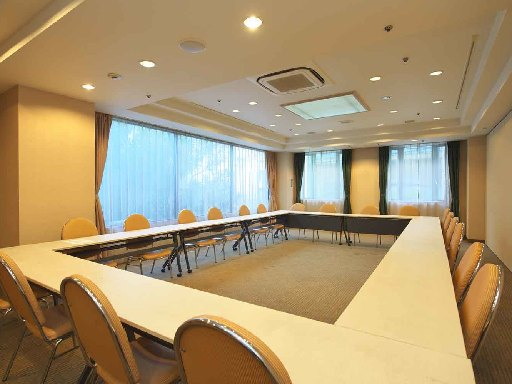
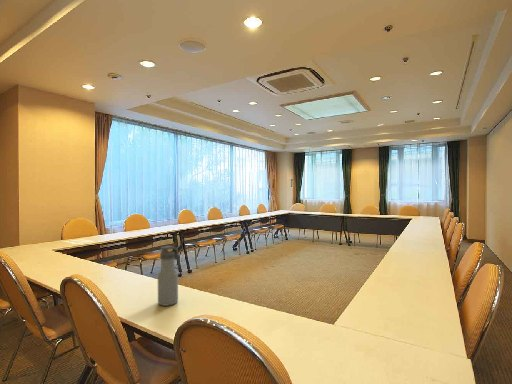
+ water bottle [157,245,181,307]
